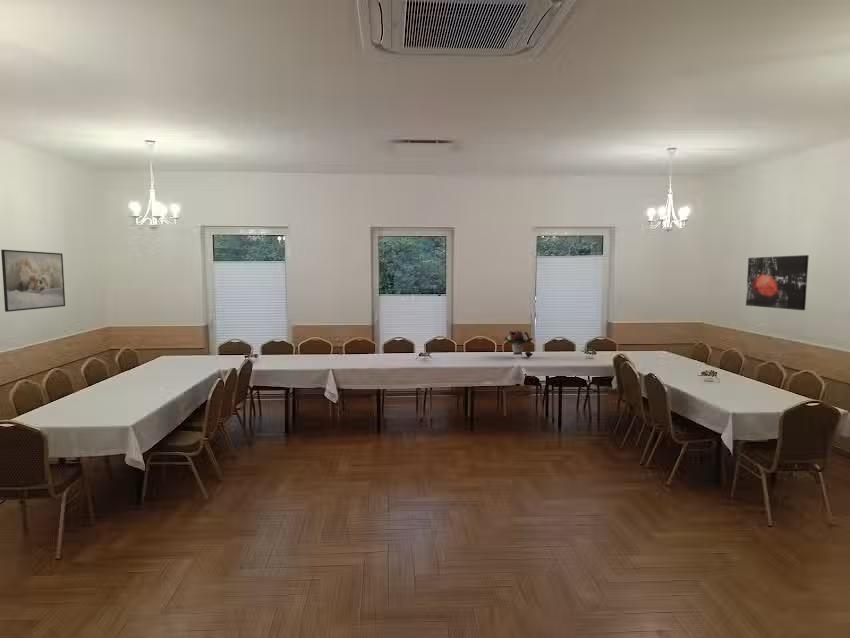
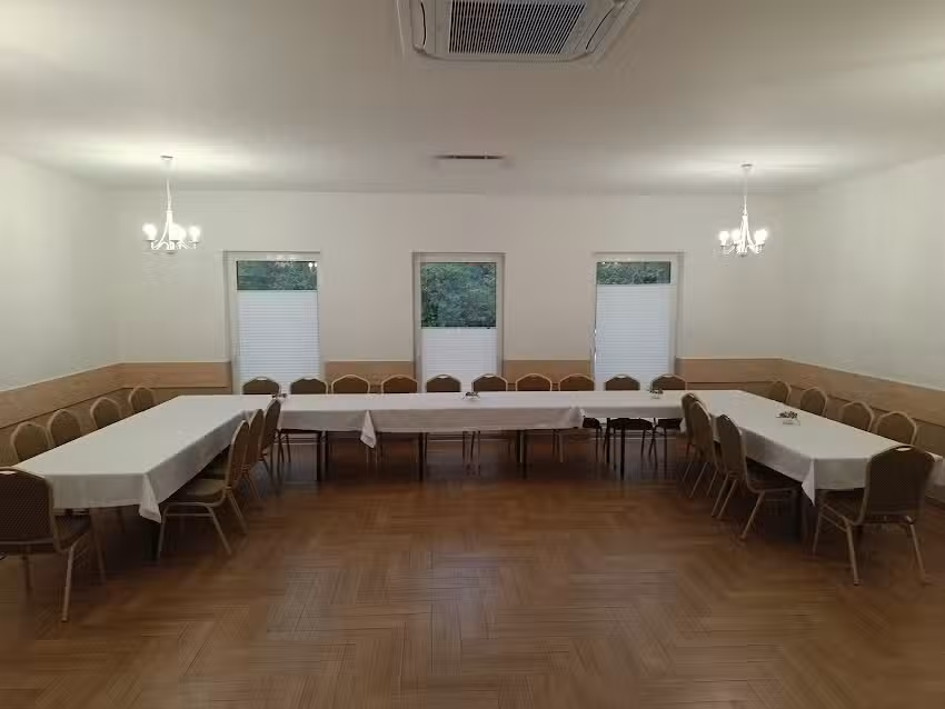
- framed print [0,249,66,313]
- flower arrangement [503,329,534,358]
- wall art [745,254,810,311]
